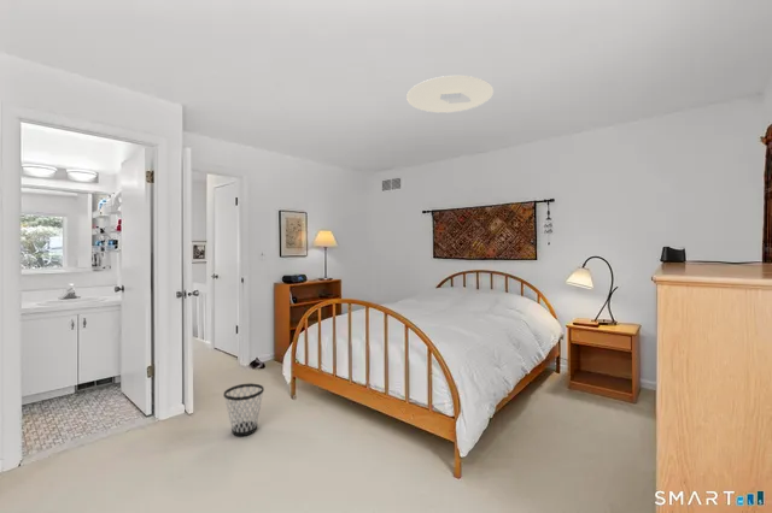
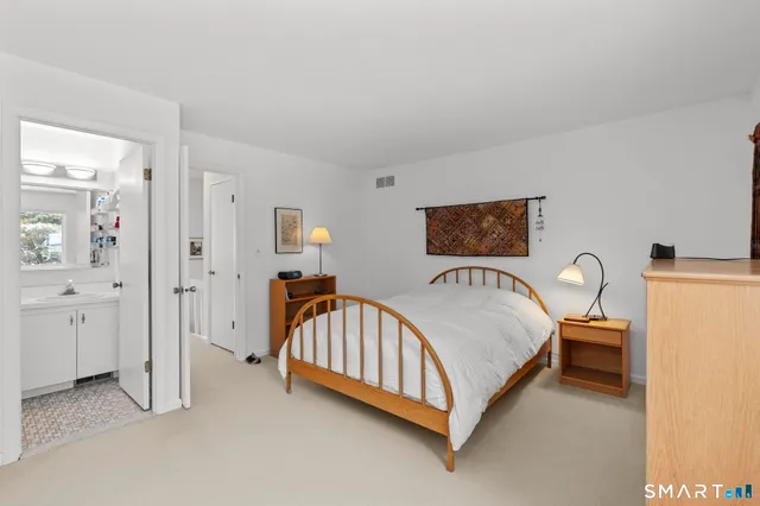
- ceiling light [405,75,495,114]
- wastebasket [223,382,265,437]
